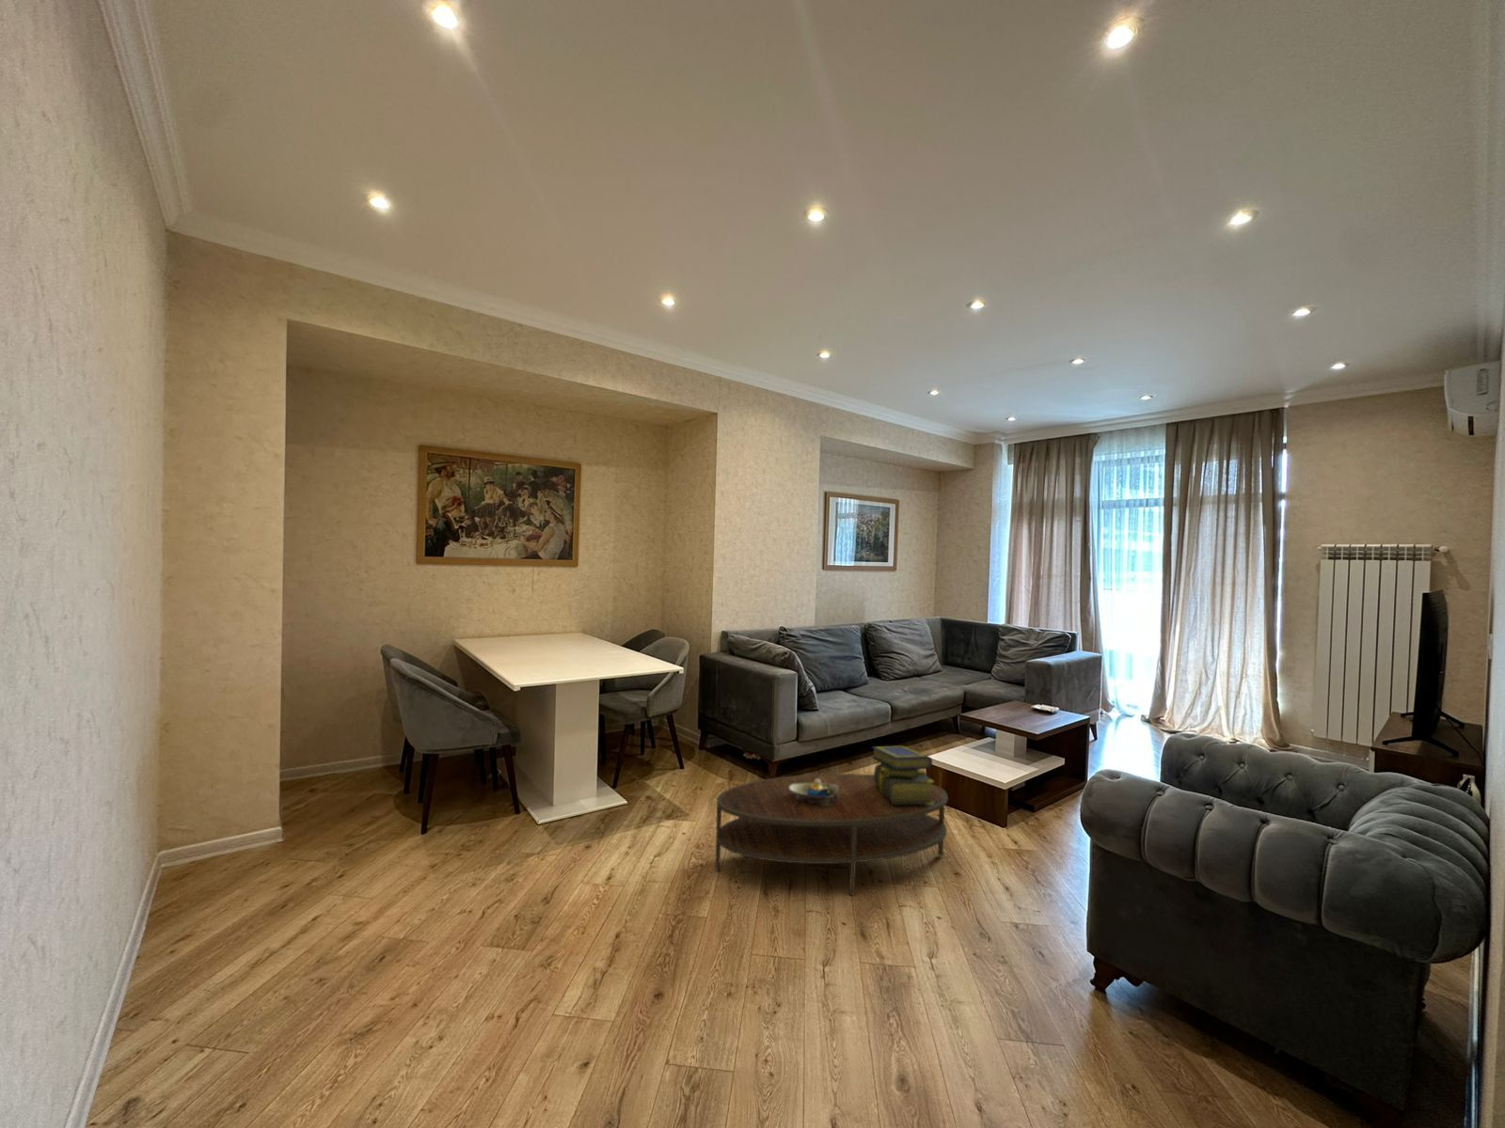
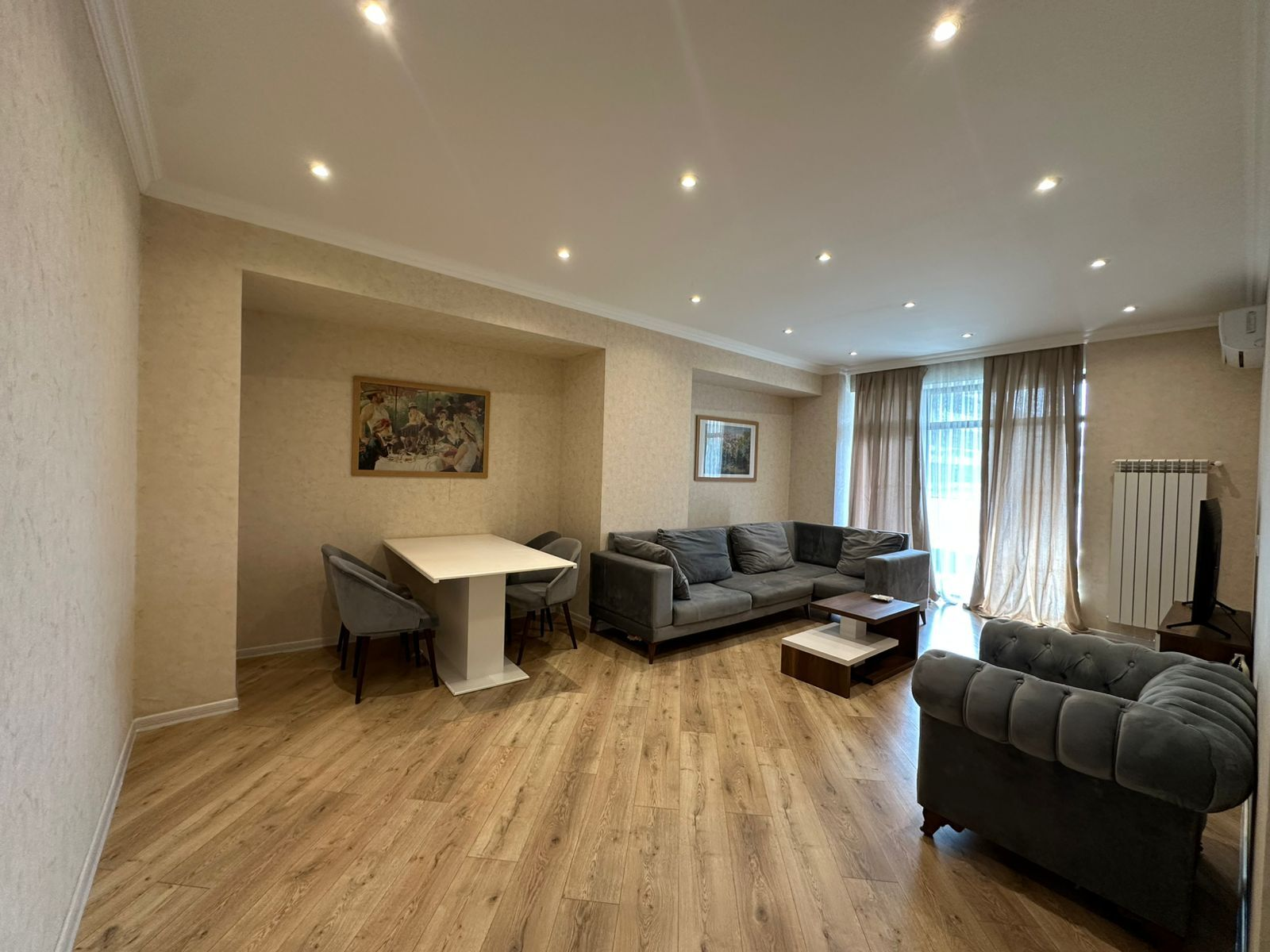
- coffee table [713,773,949,897]
- stack of books [871,745,935,805]
- decorative bowl [789,778,841,806]
